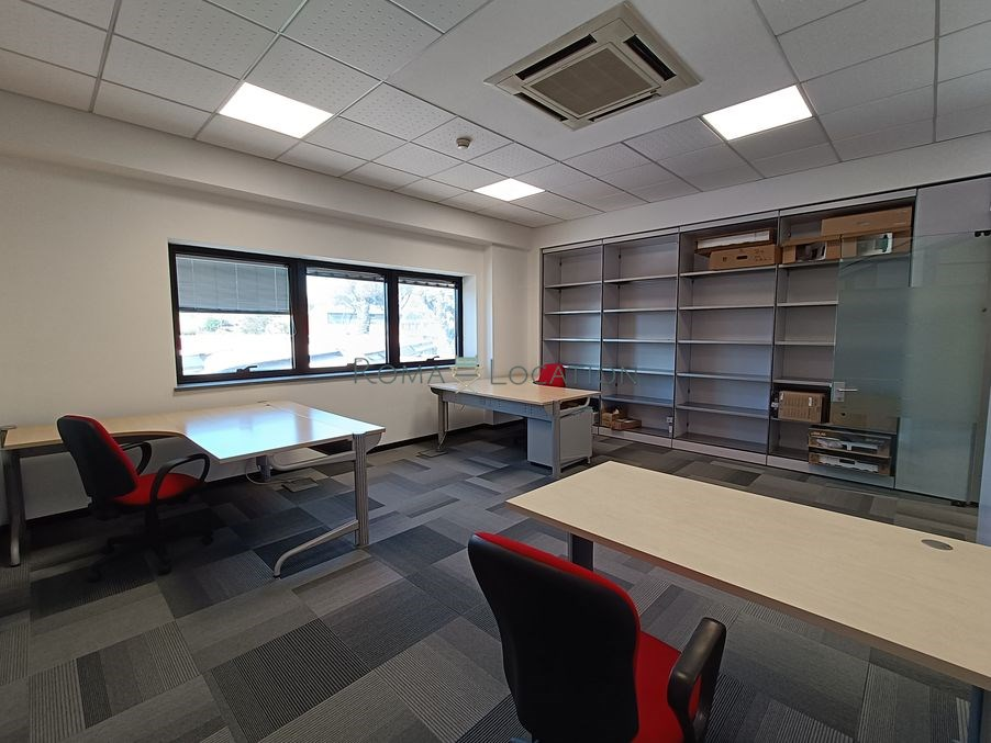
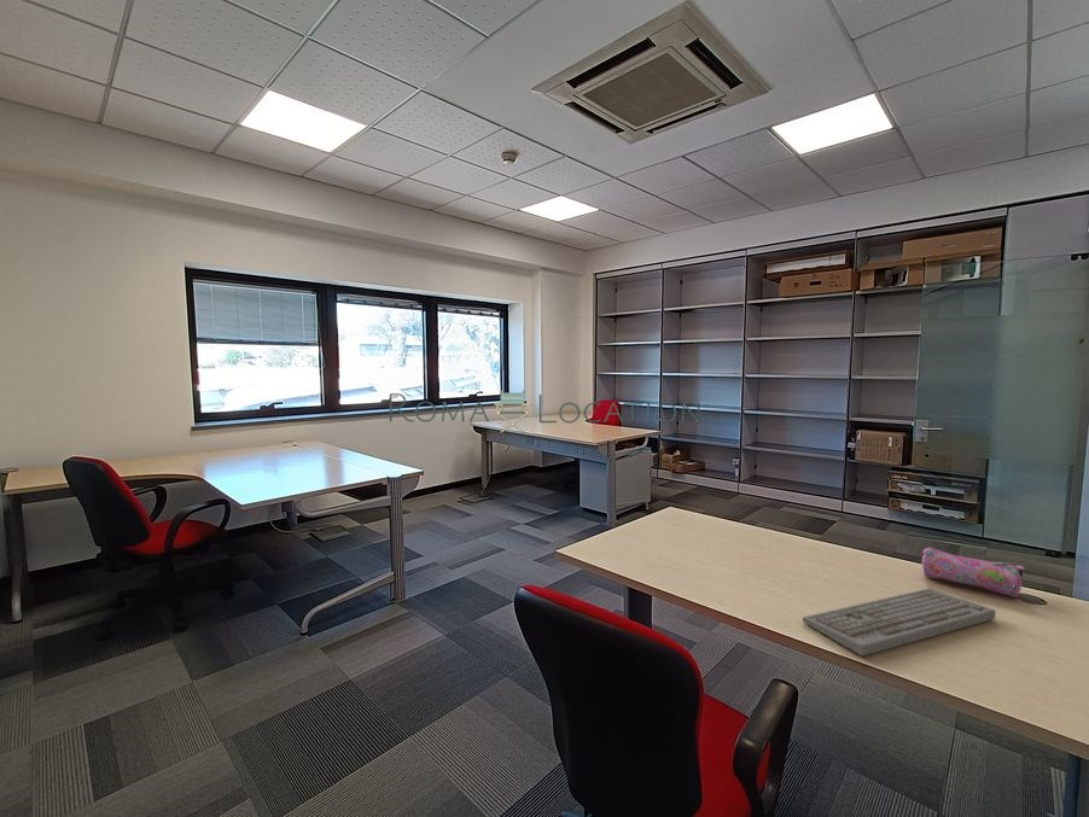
+ pencil case [921,547,1025,599]
+ keyboard [802,588,997,656]
